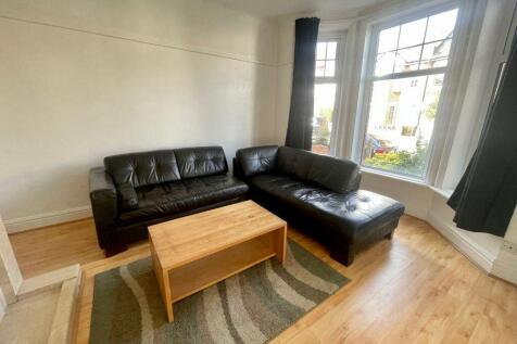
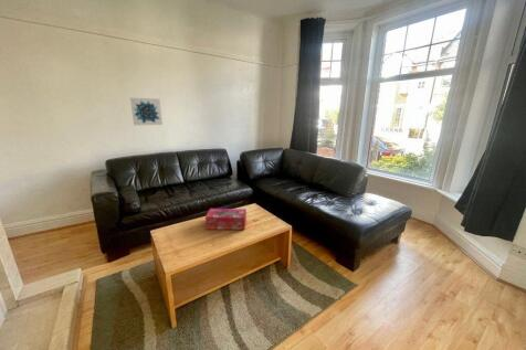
+ wall art [129,97,164,127]
+ tissue box [204,208,248,231]
